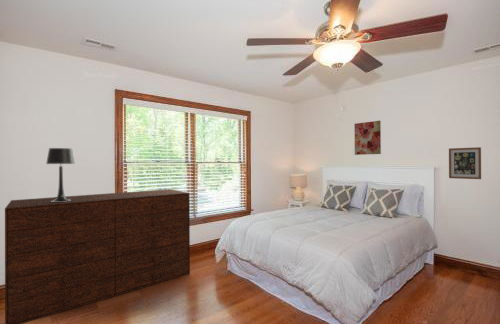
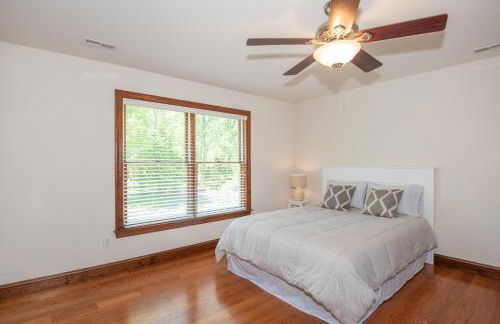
- dresser [4,188,191,324]
- wall art [353,120,382,156]
- table lamp [45,147,76,202]
- wall art [448,146,482,180]
